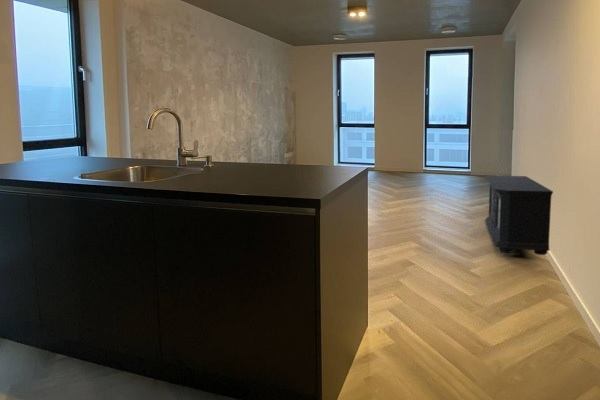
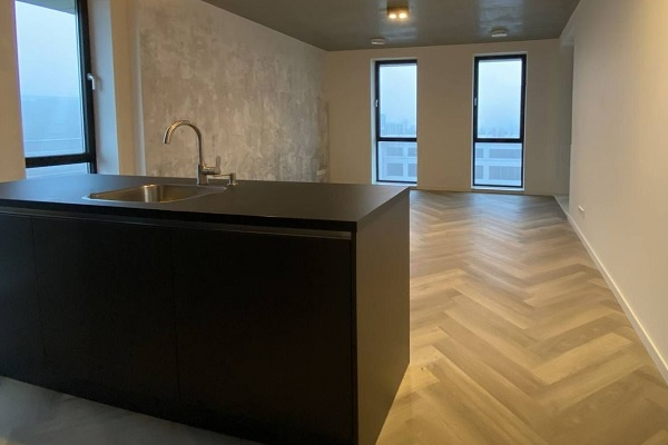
- media console [484,175,554,256]
